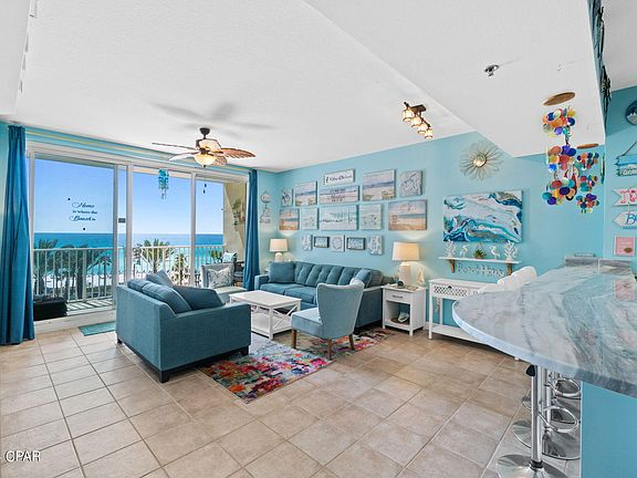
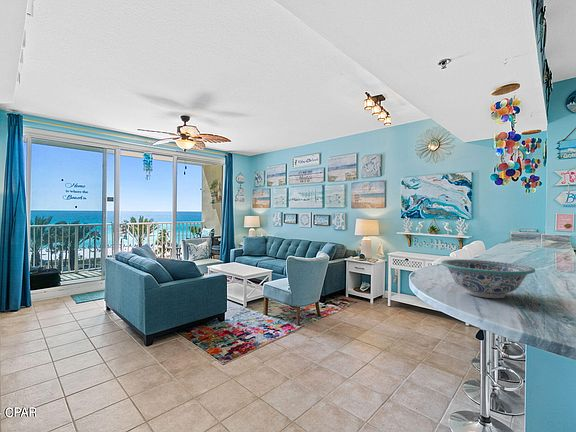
+ decorative bowl [440,258,536,299]
